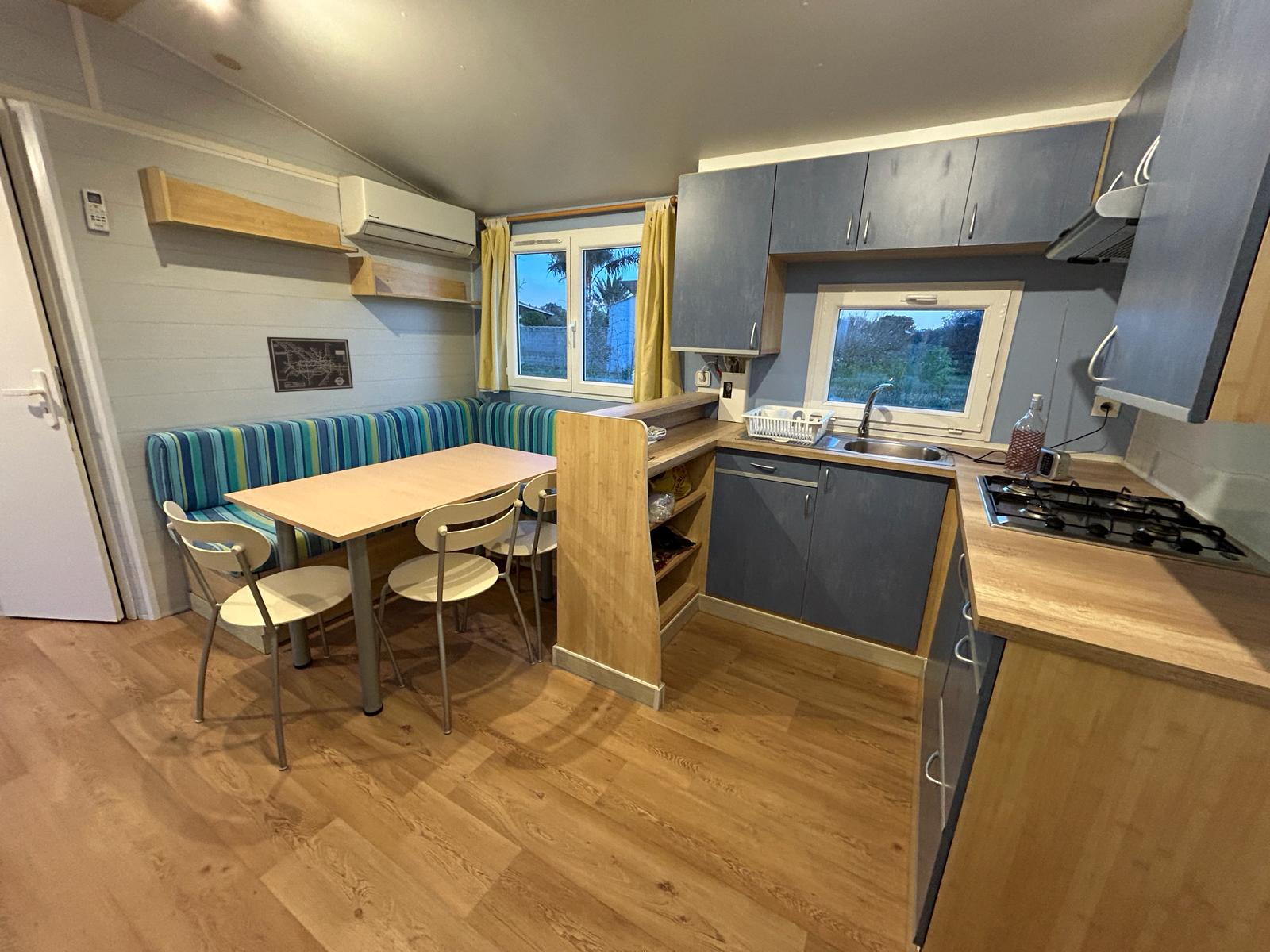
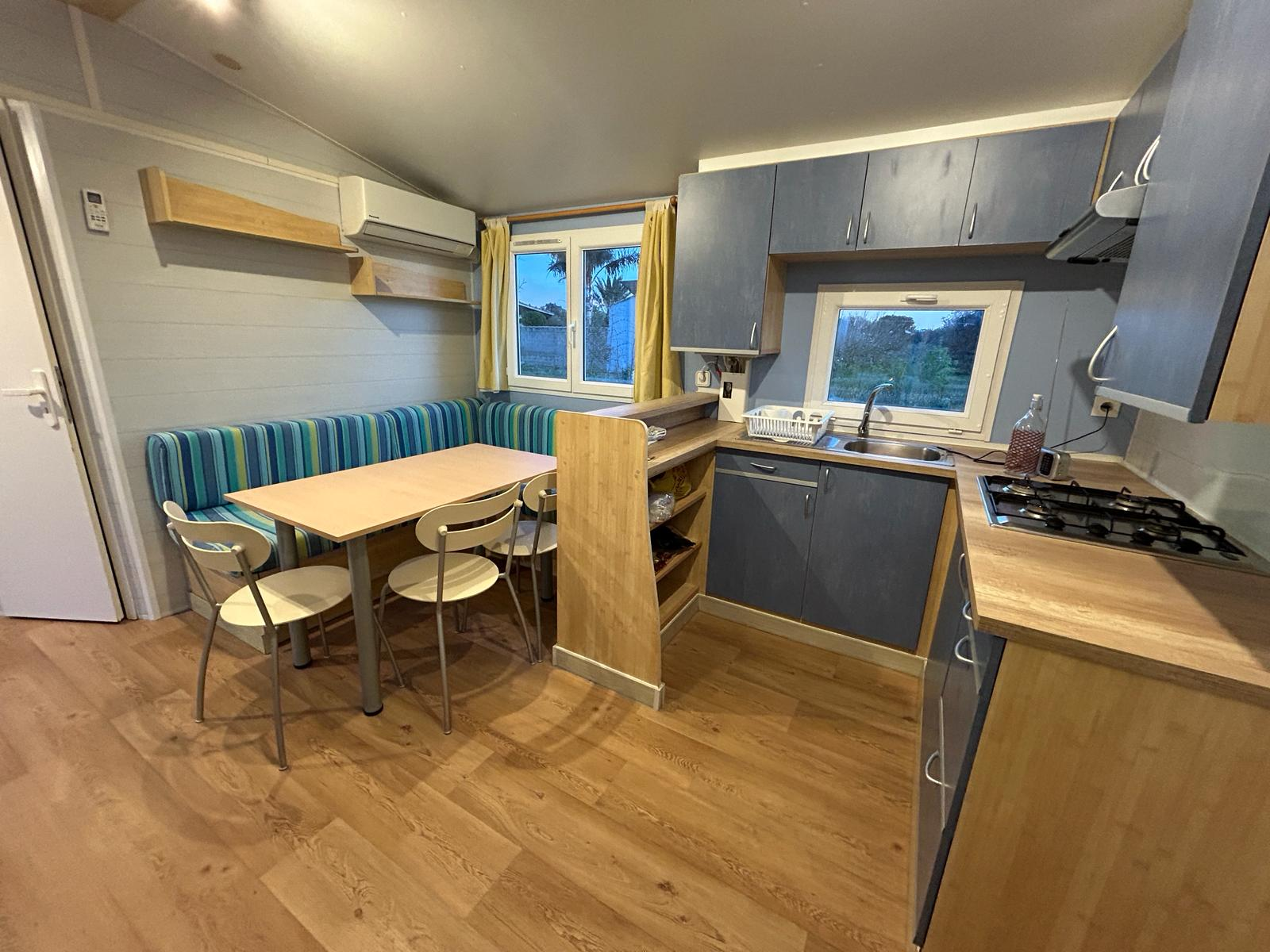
- wall art [266,336,354,393]
